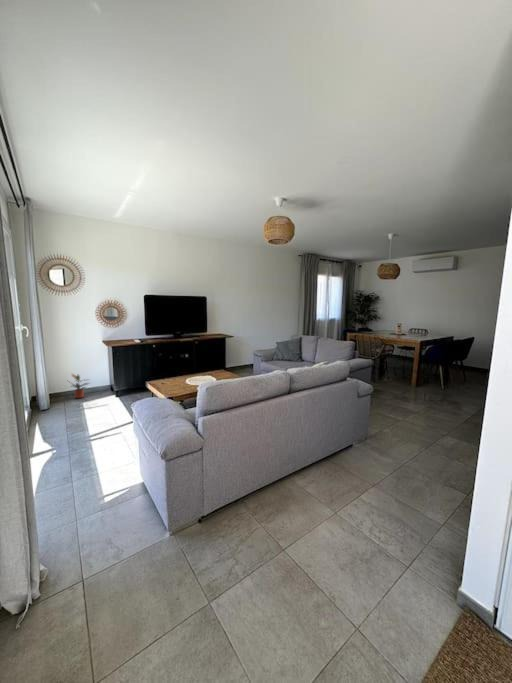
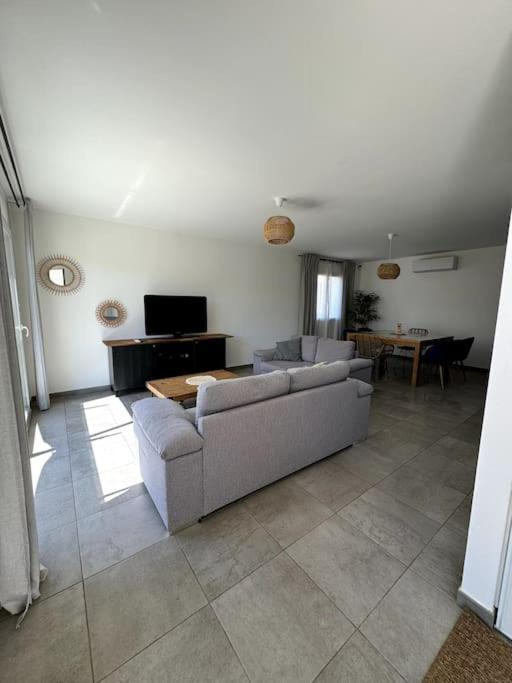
- potted plant [65,372,92,399]
